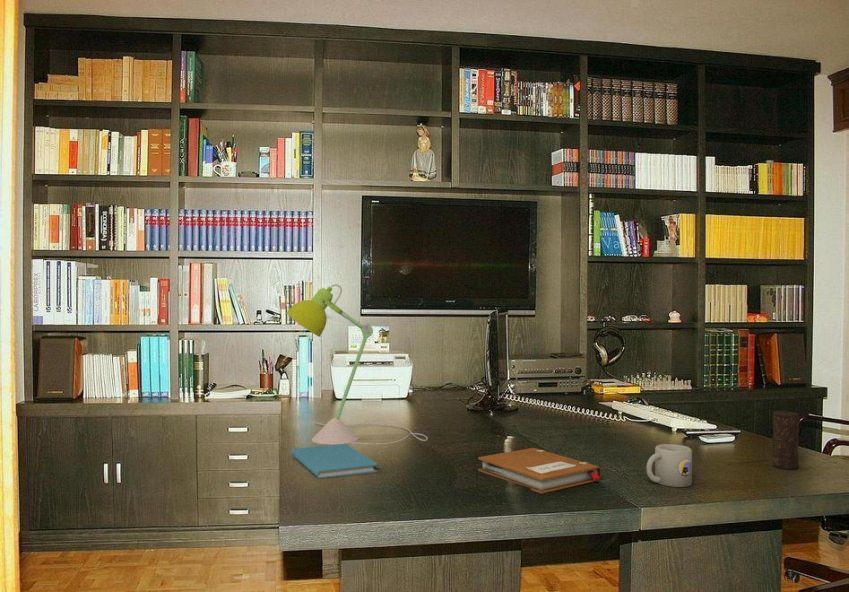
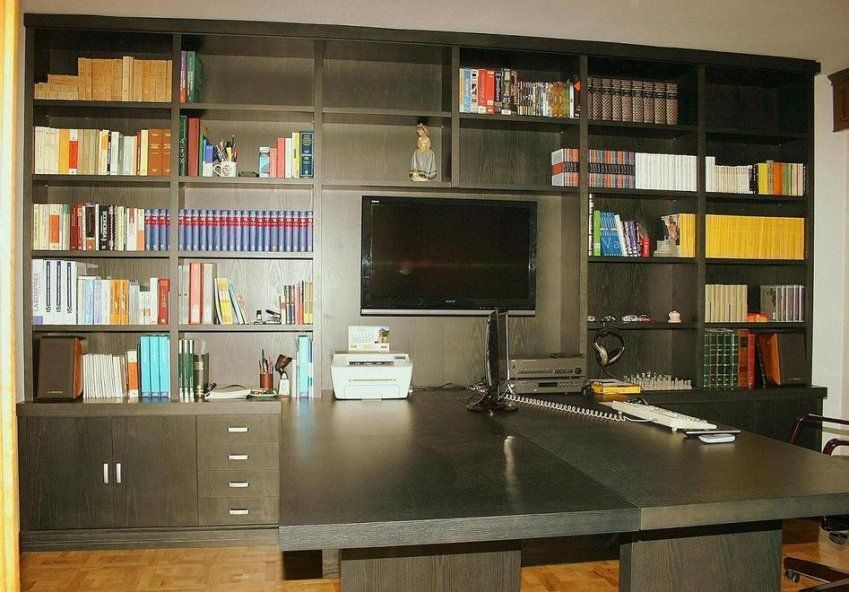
- mug [646,443,693,488]
- book [290,444,379,479]
- desk lamp [285,283,429,446]
- notebook [477,447,603,494]
- candle [772,410,800,471]
